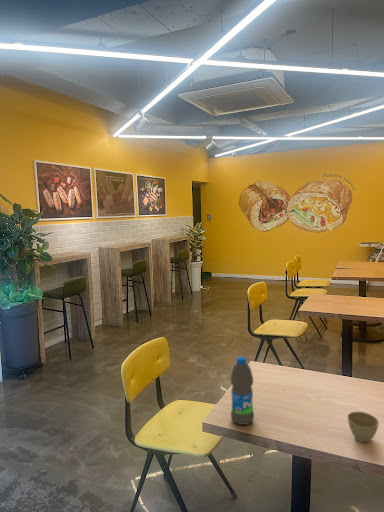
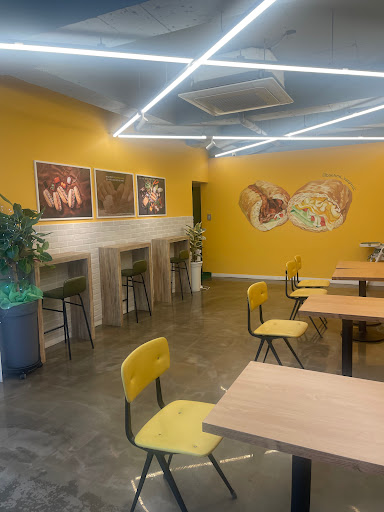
- flower pot [346,411,380,443]
- water bottle [230,356,255,426]
